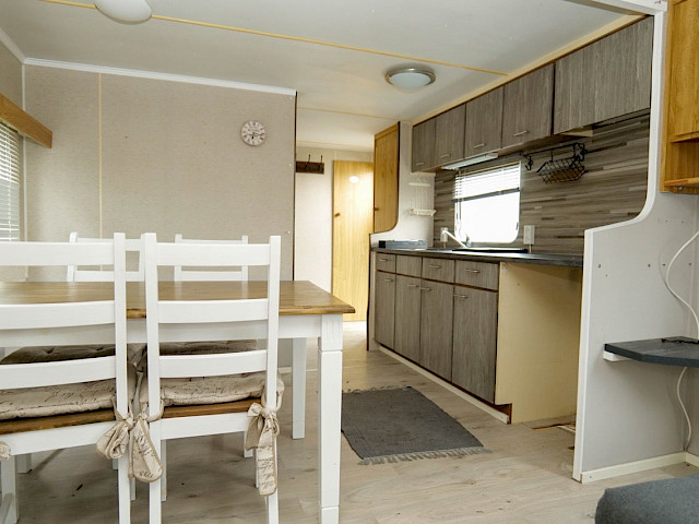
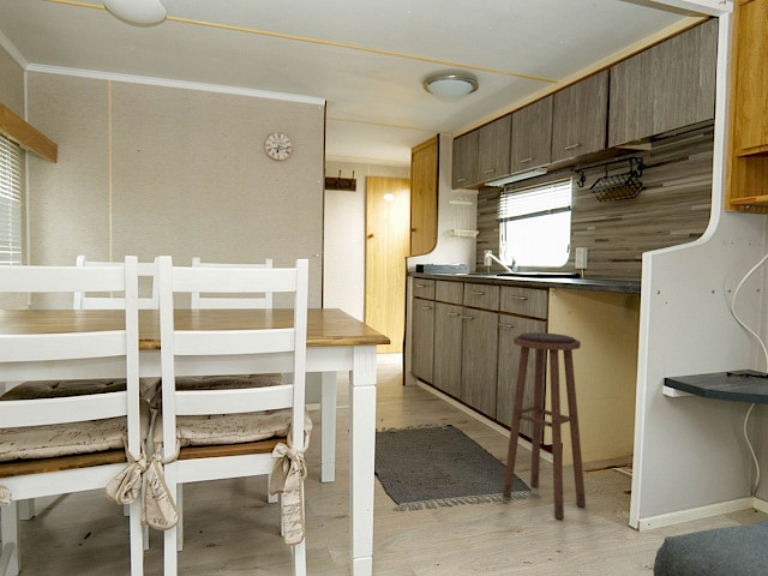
+ stool [502,331,587,521]
